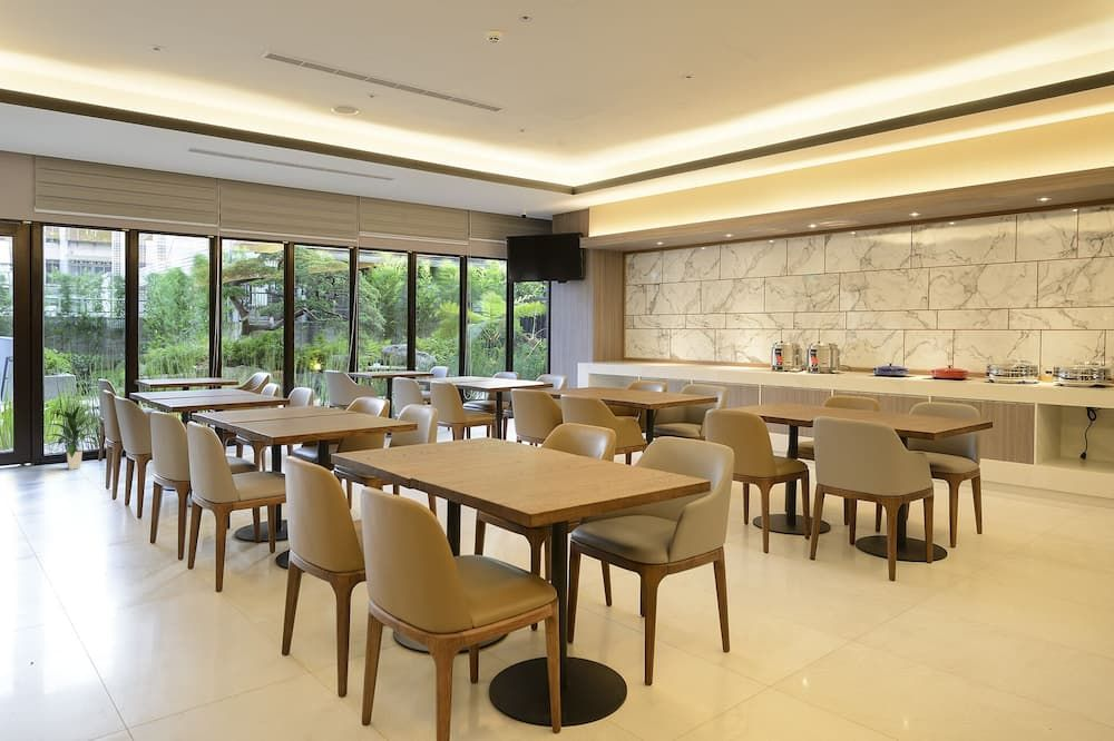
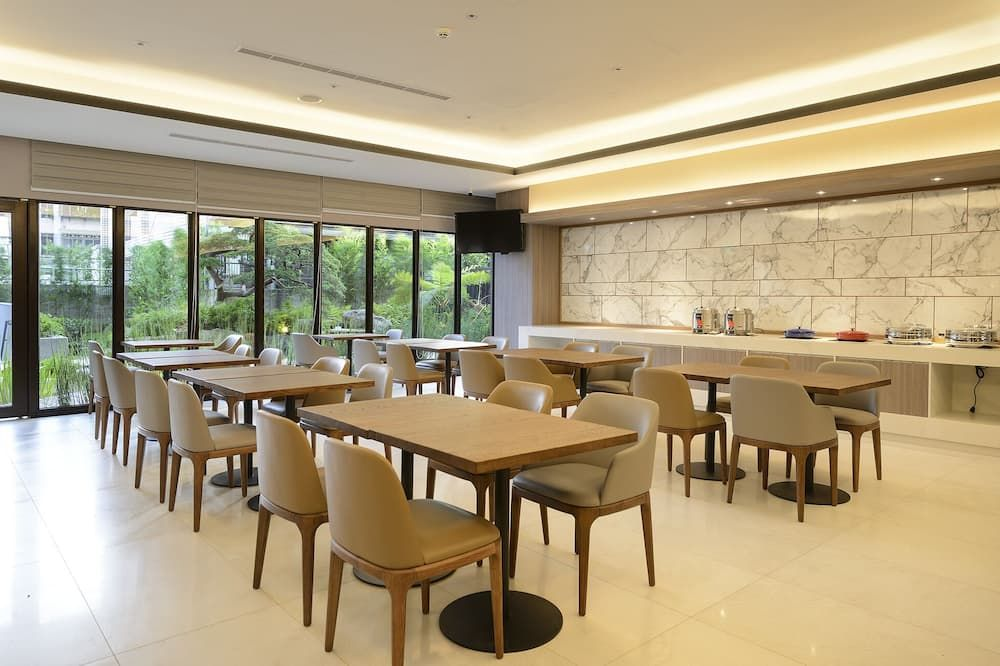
- indoor plant [46,405,100,471]
